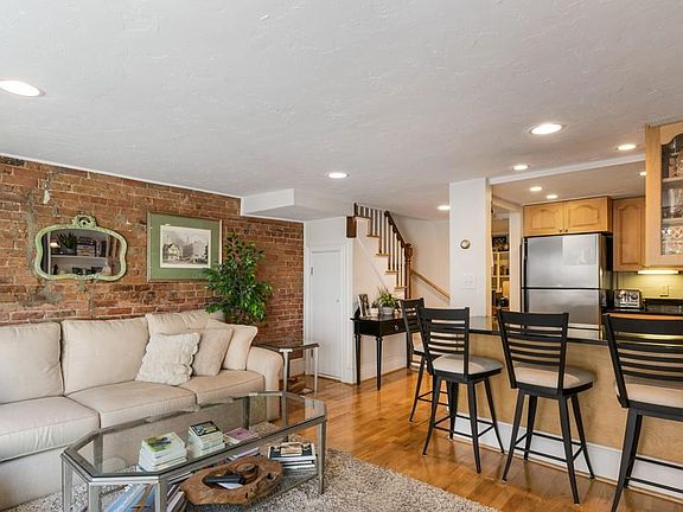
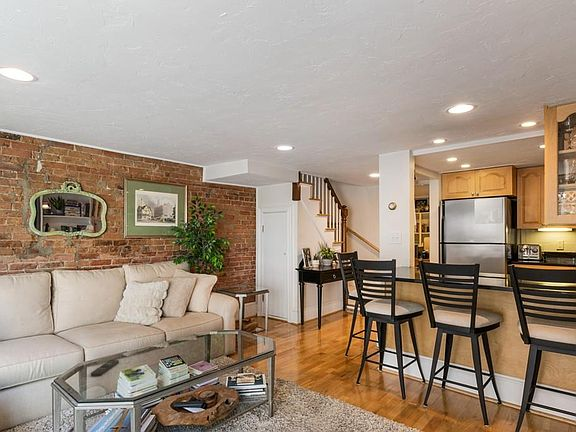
+ remote control [90,359,120,377]
